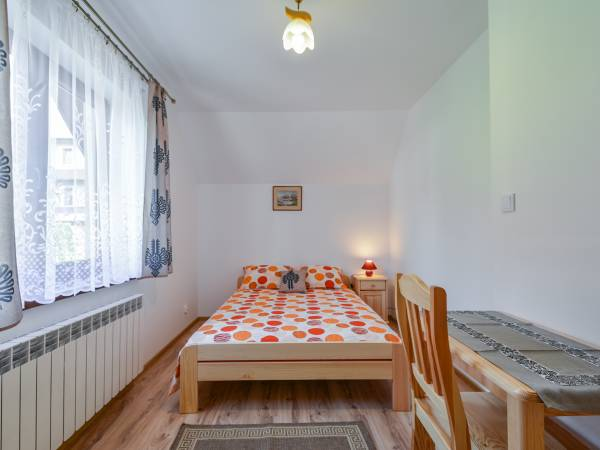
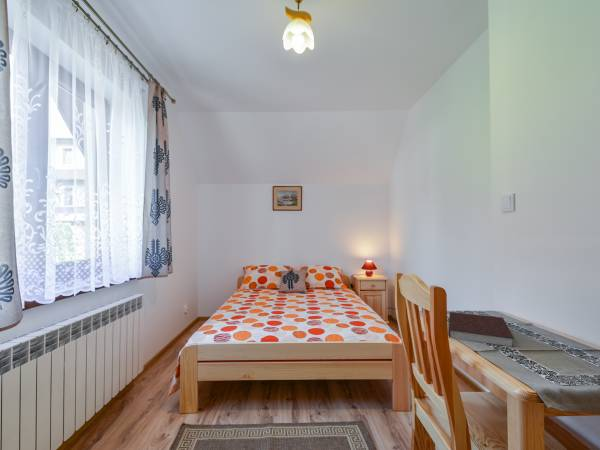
+ notebook [448,311,515,348]
